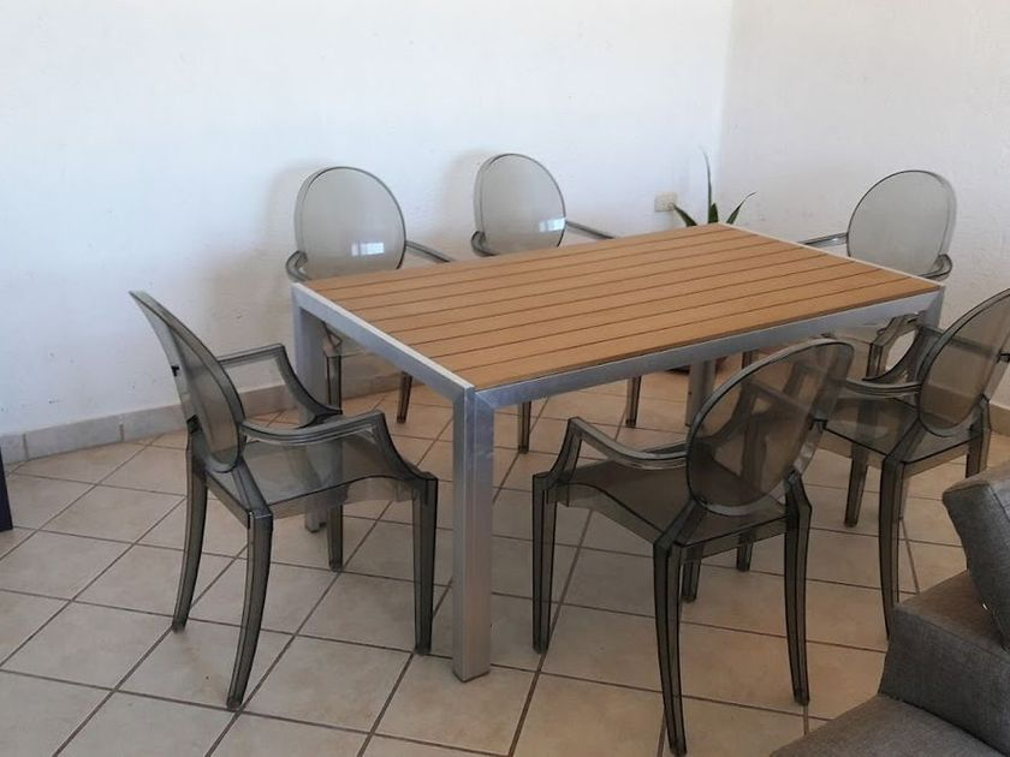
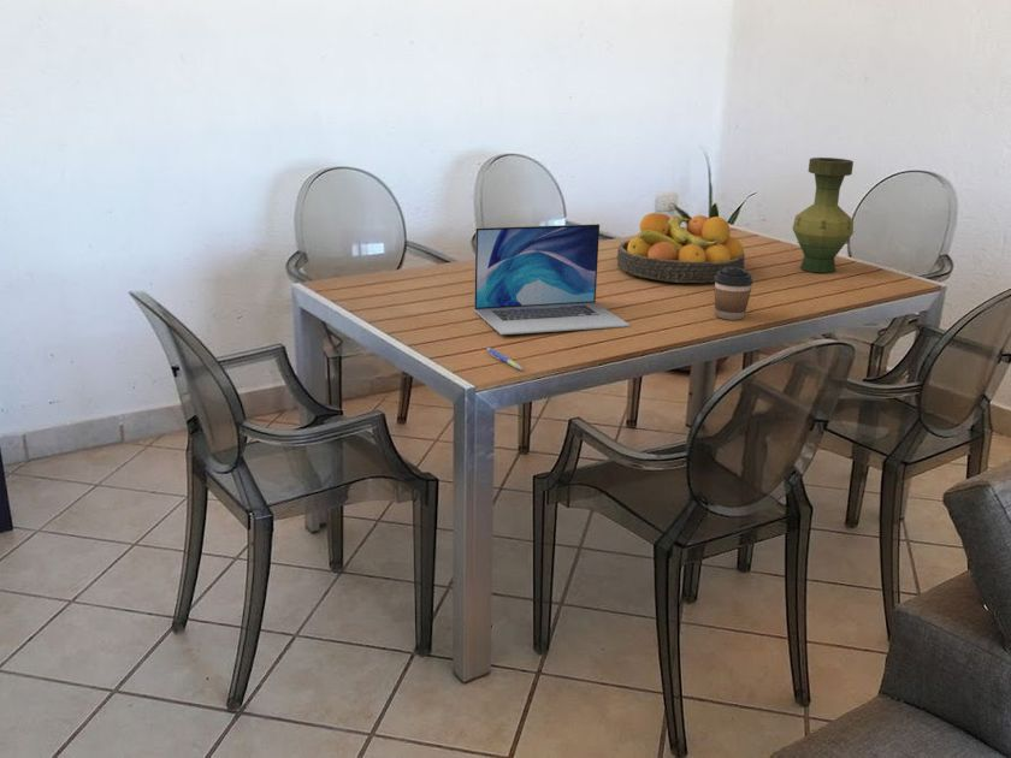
+ vase [792,156,855,274]
+ pen [486,347,524,371]
+ laptop [473,223,631,336]
+ coffee cup [714,267,755,321]
+ fruit bowl [616,212,746,284]
